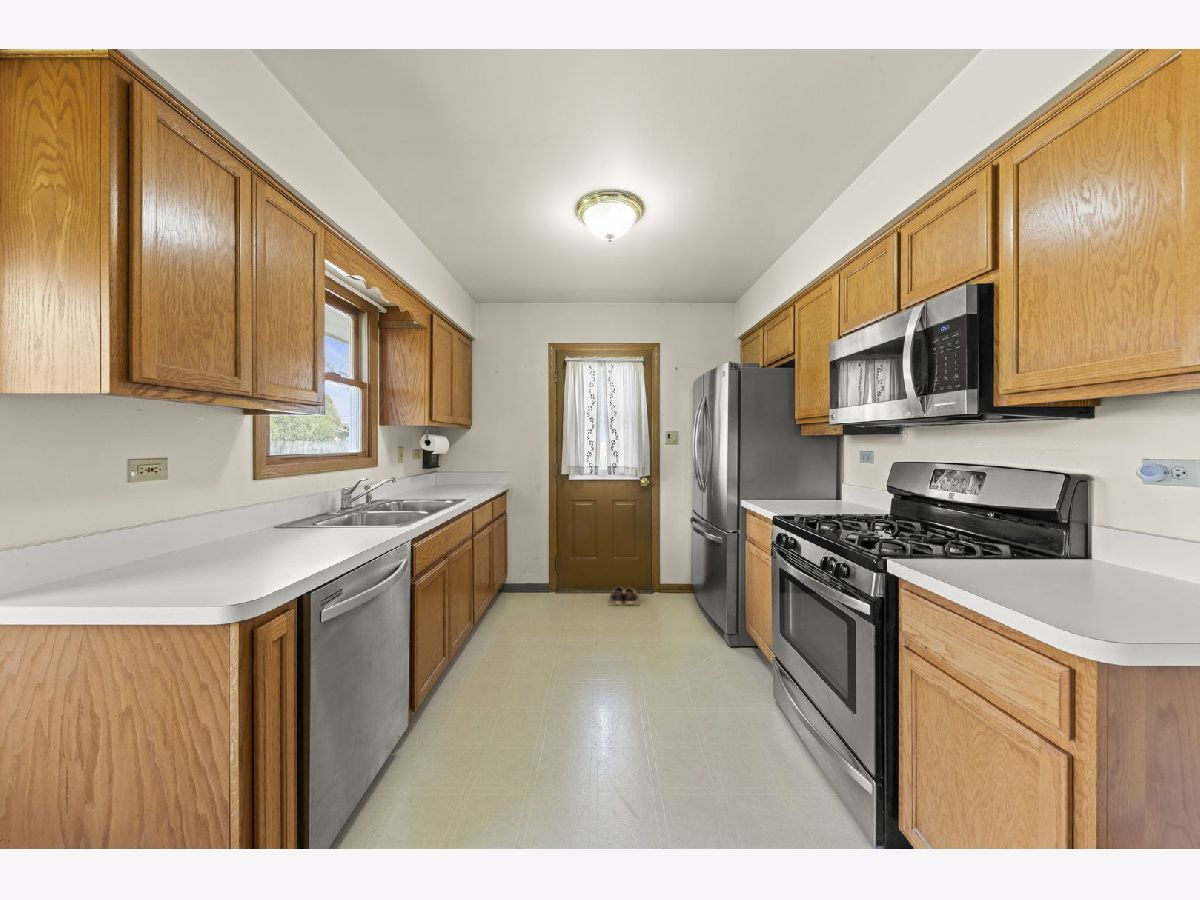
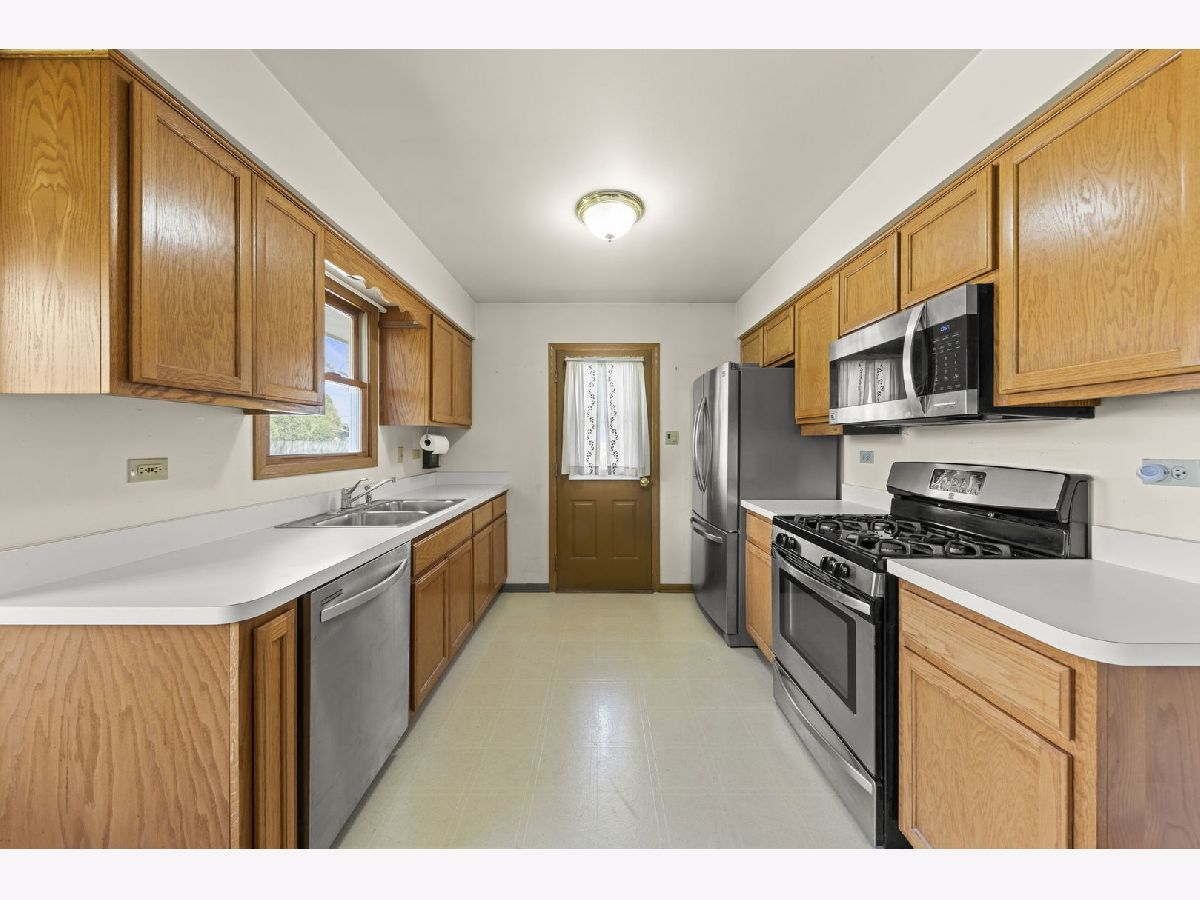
- shoes [608,586,640,606]
